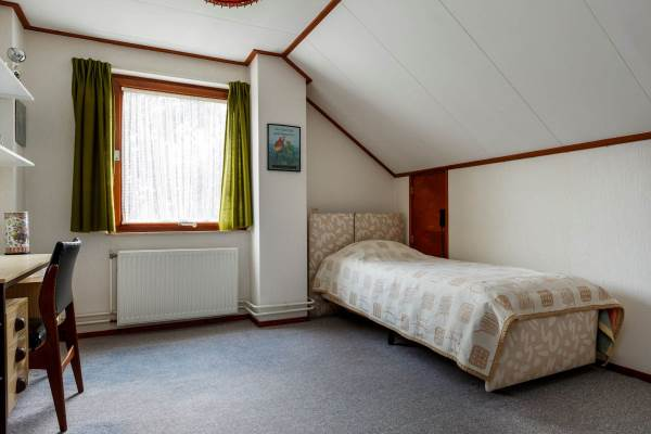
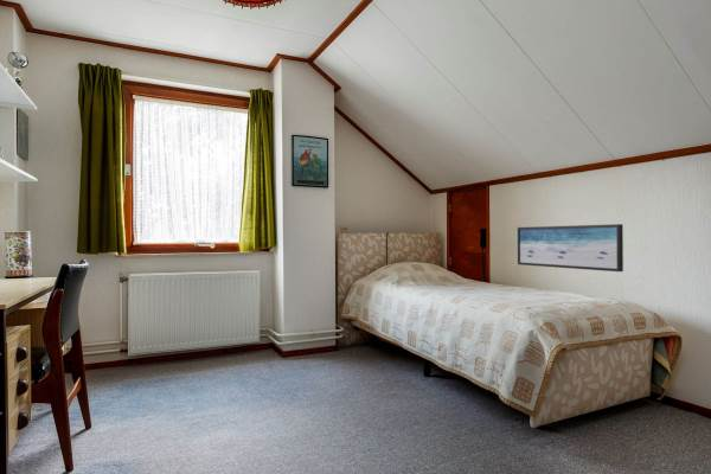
+ wall art [517,223,624,273]
